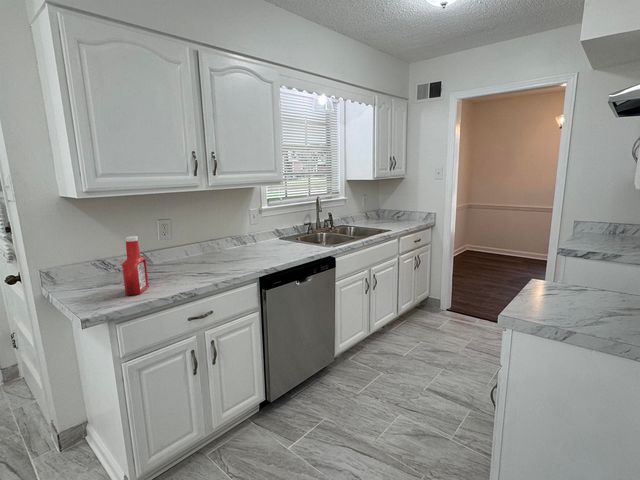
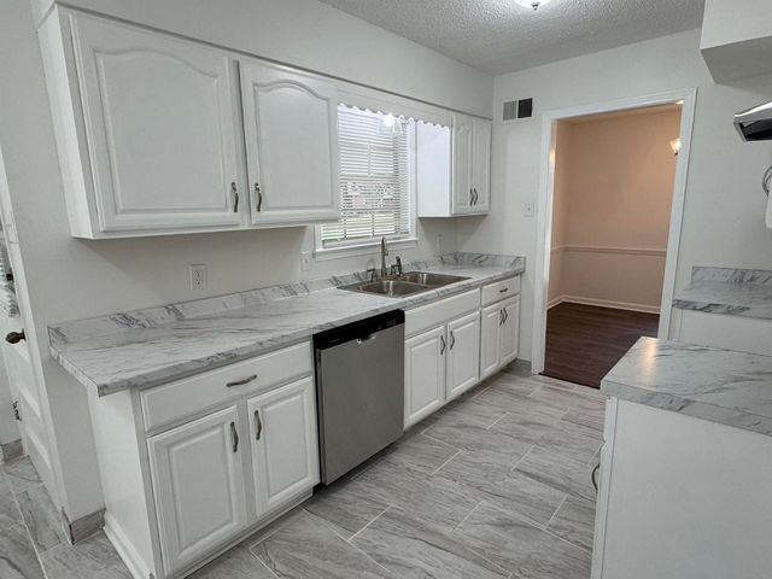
- soap bottle [121,235,149,296]
